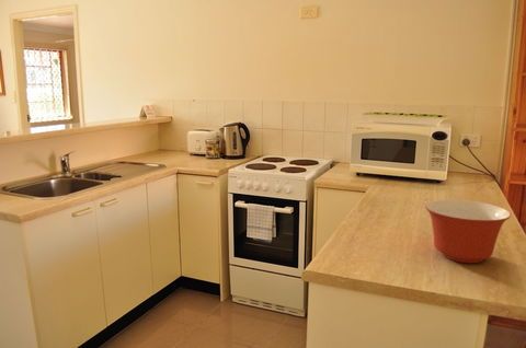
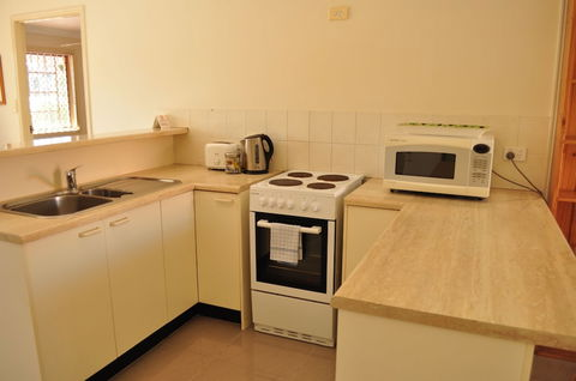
- mixing bowl [424,199,512,264]
